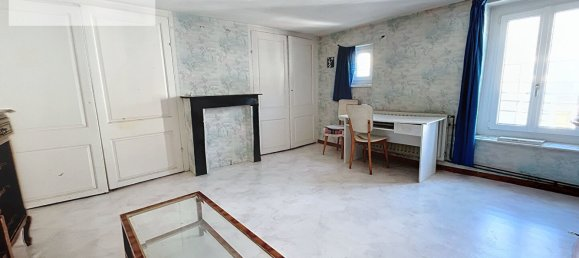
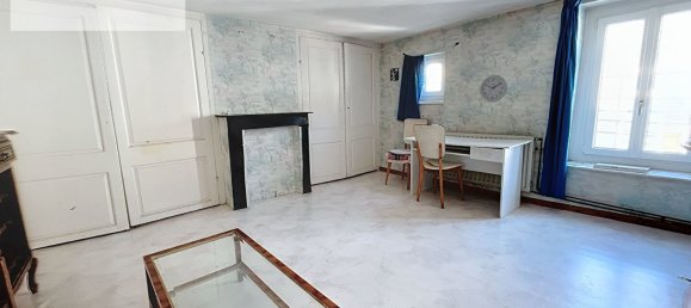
+ wall clock [479,74,508,103]
